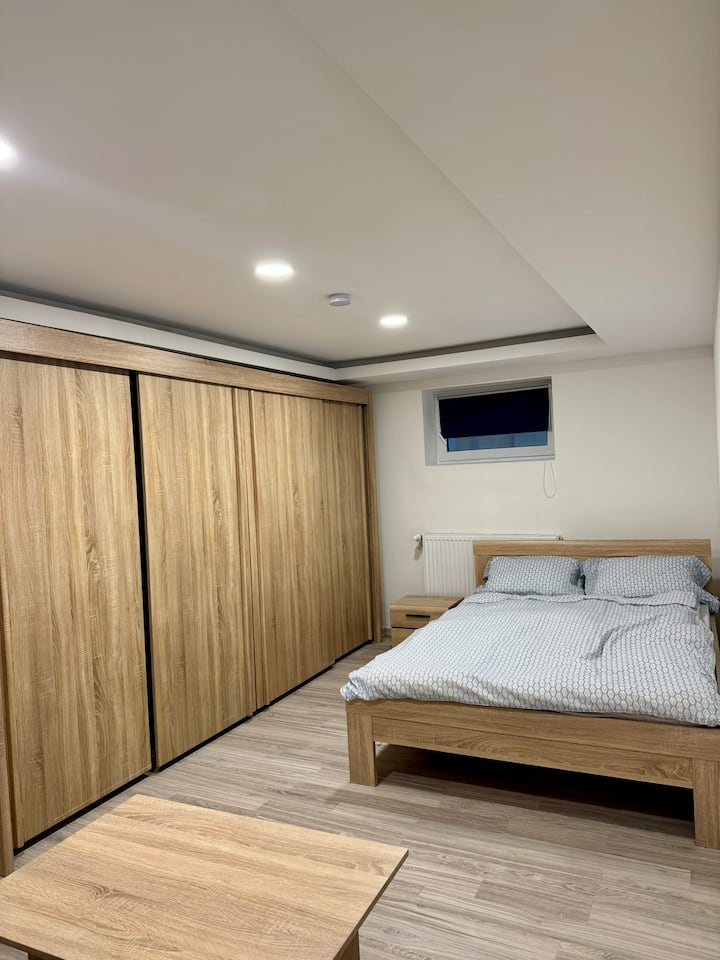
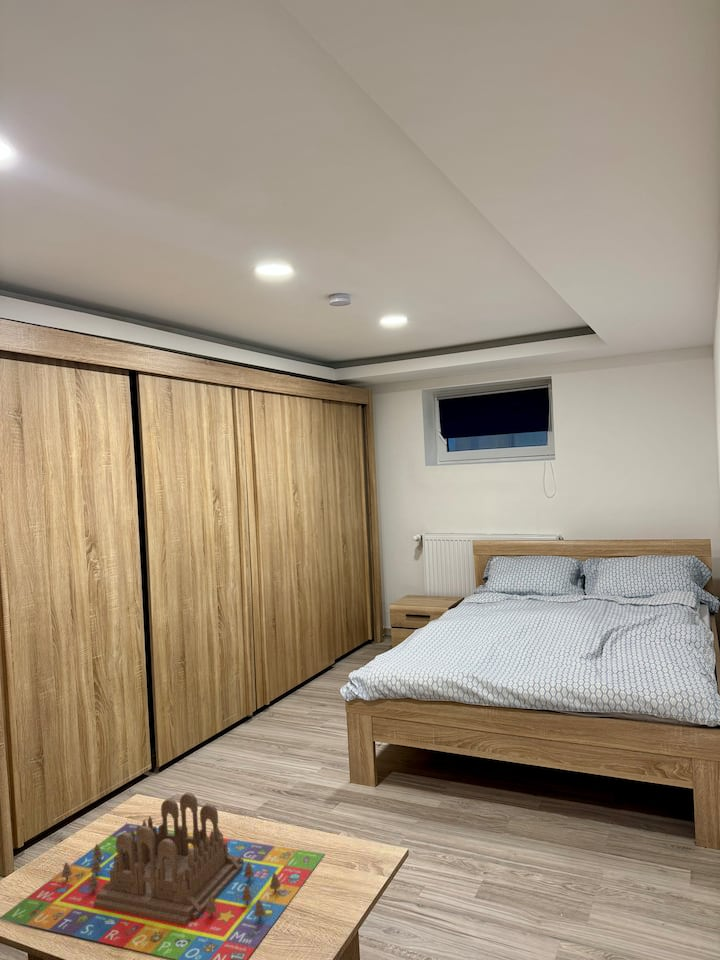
+ board game [0,792,326,960]
